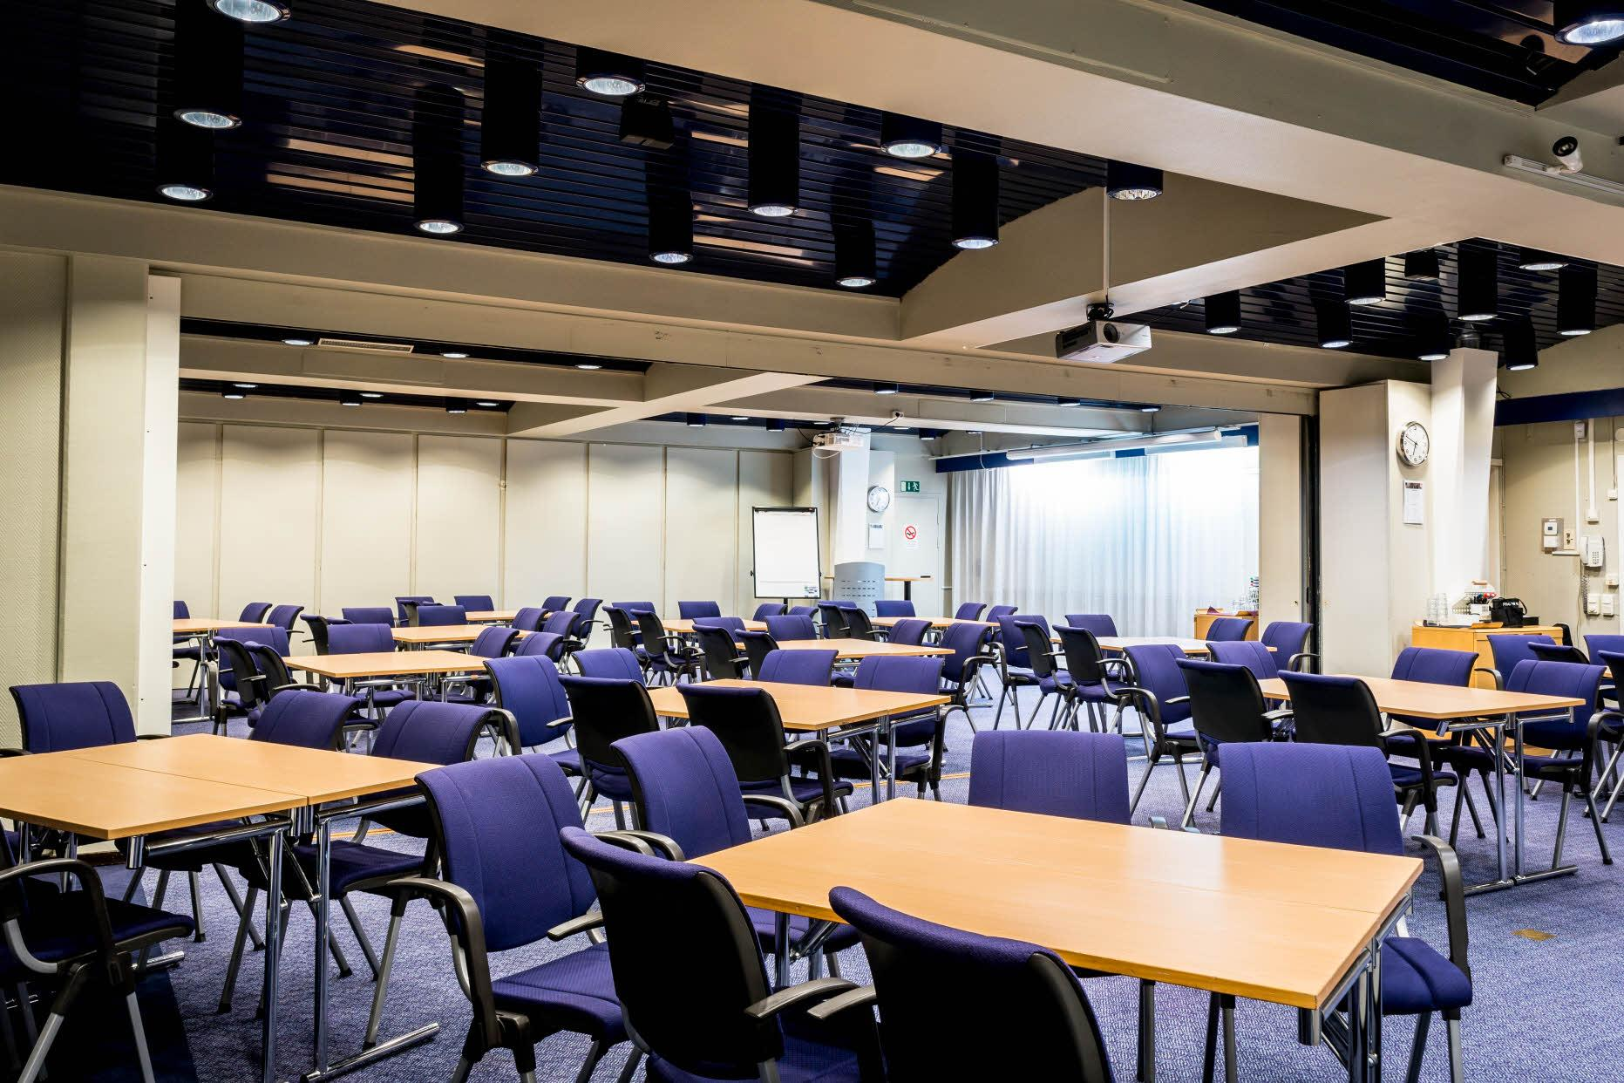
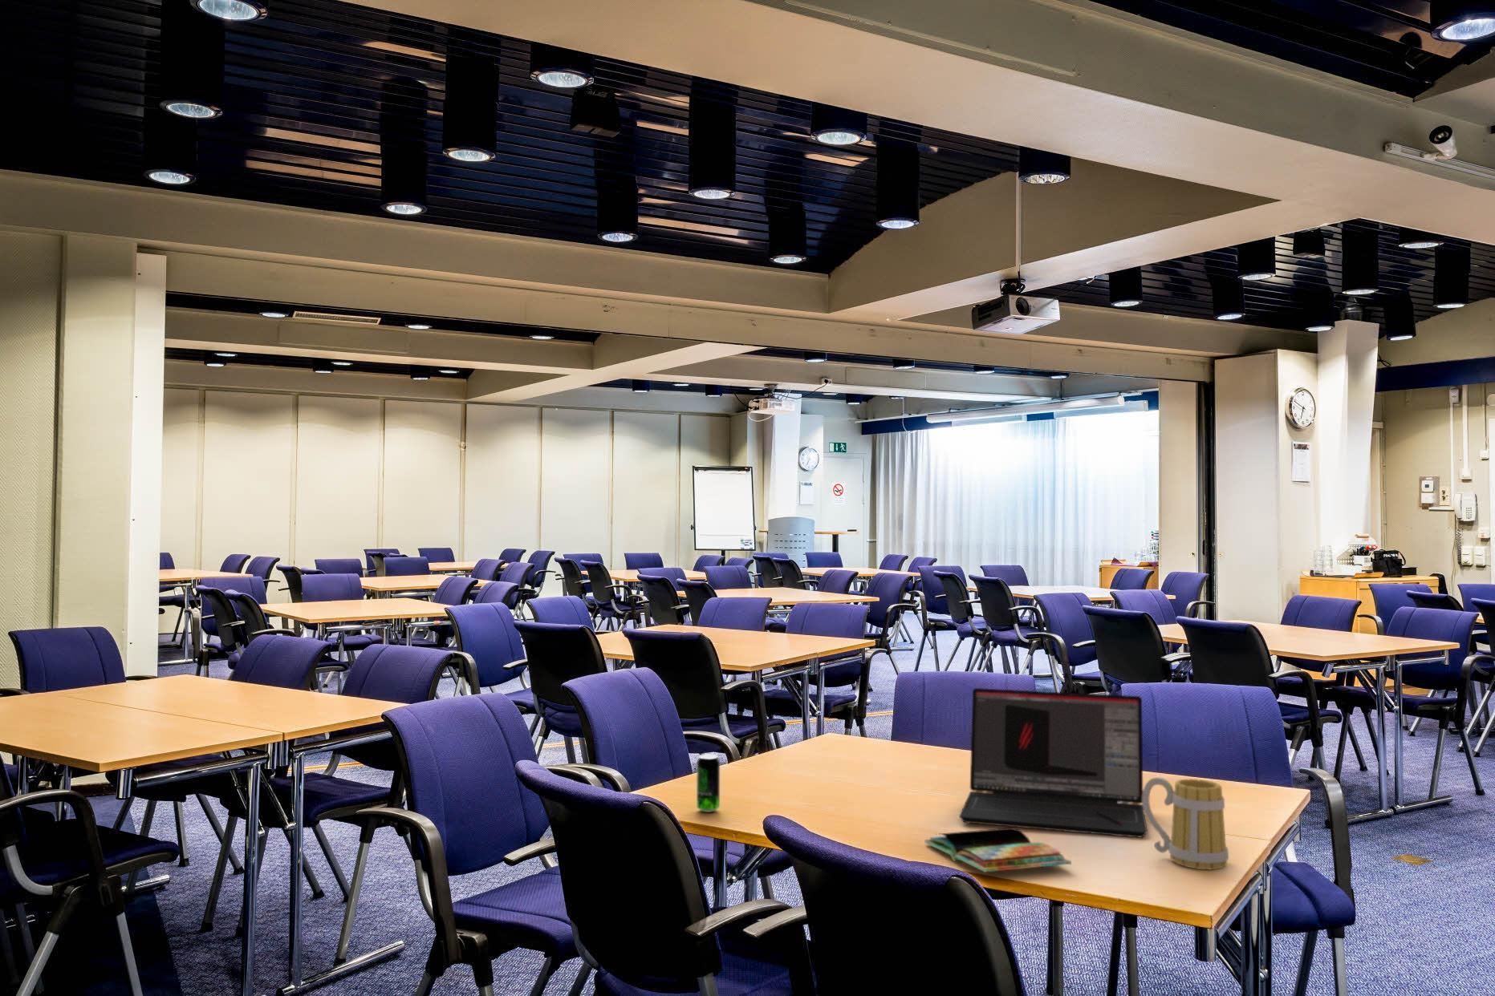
+ book [923,827,1072,874]
+ laptop [958,687,1148,838]
+ mug [1142,776,1229,870]
+ beverage can [695,753,721,814]
